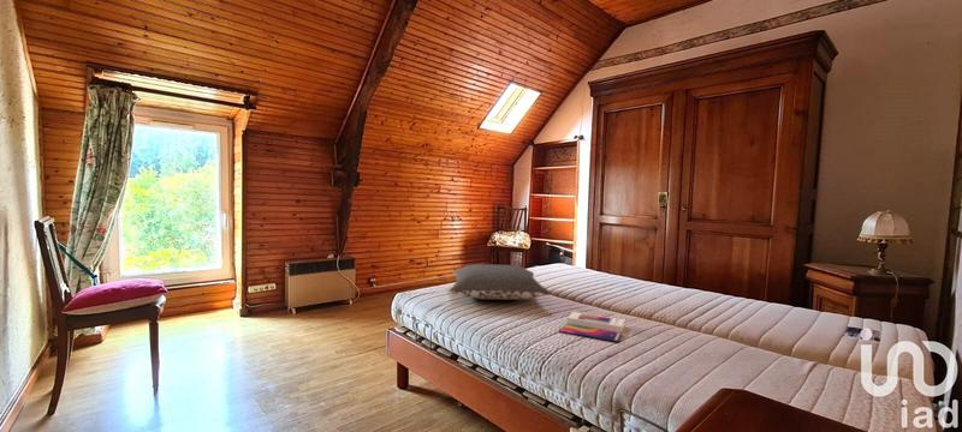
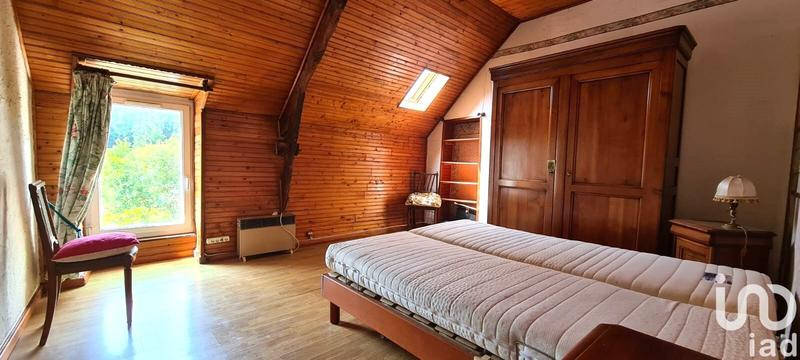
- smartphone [558,311,627,343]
- pillow [449,263,551,301]
